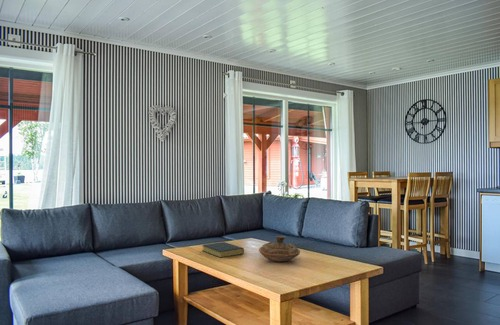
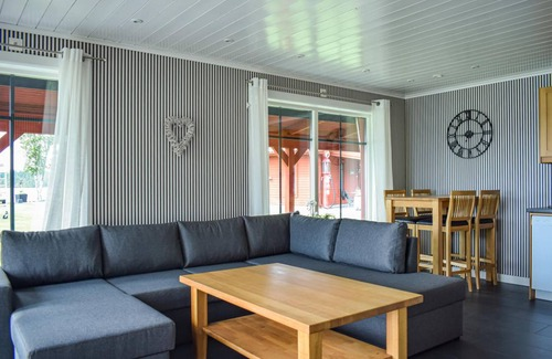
- hardback book [201,241,245,259]
- decorative bowl [258,235,301,262]
